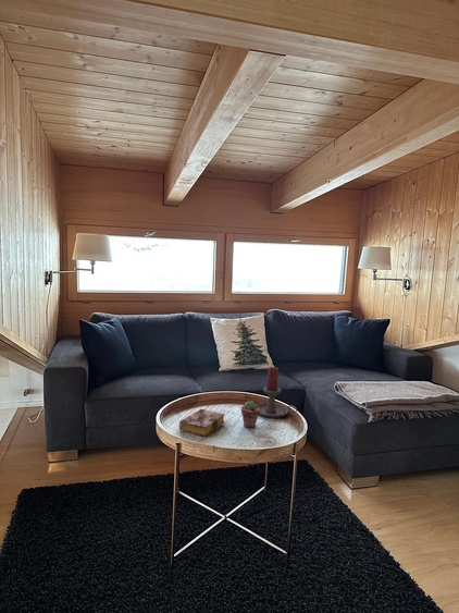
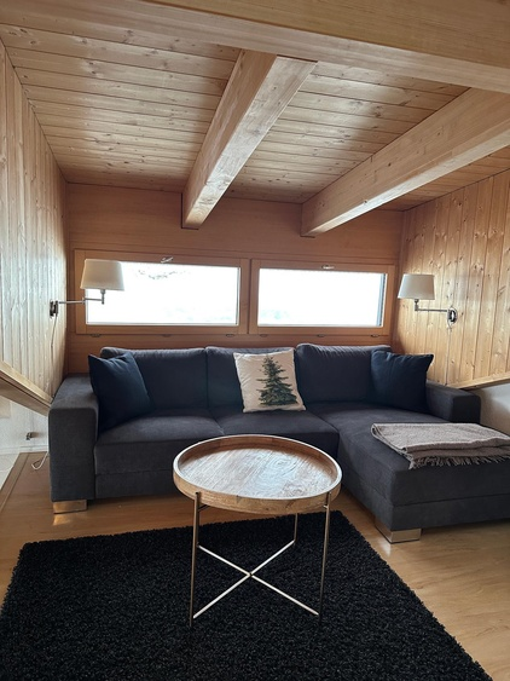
- book [178,408,226,438]
- candle holder [256,366,299,419]
- potted succulent [240,400,260,429]
